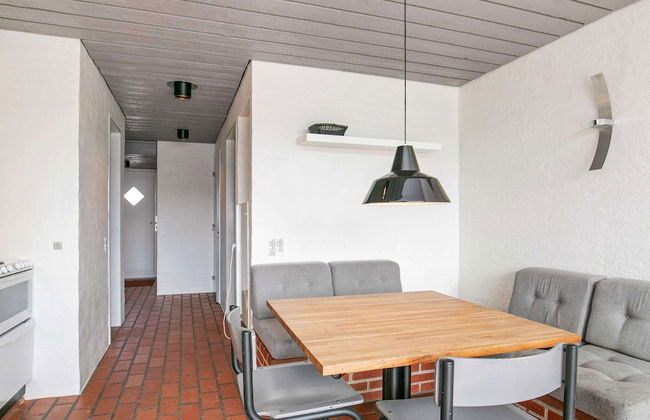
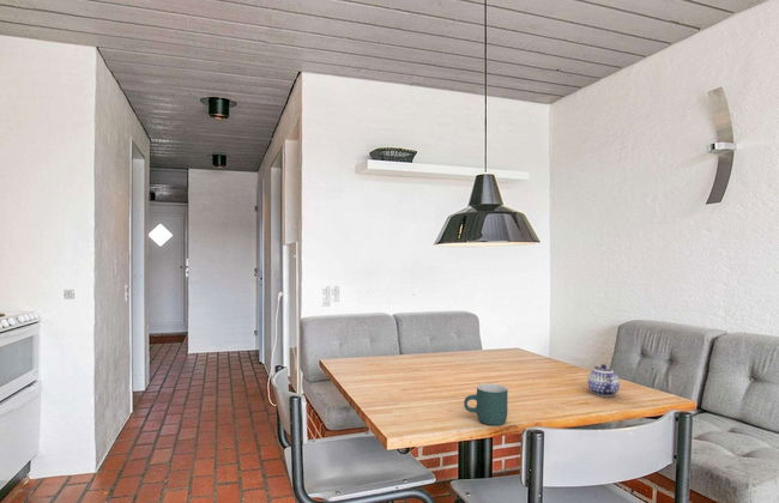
+ teapot [586,363,621,398]
+ mug [463,382,509,426]
